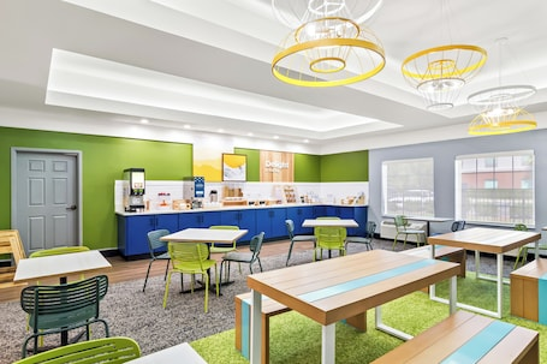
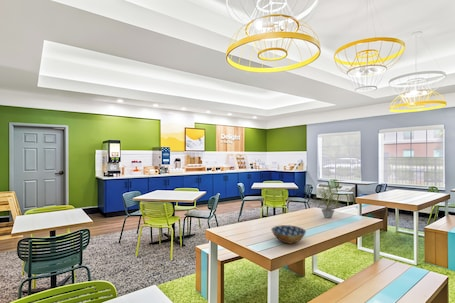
+ bowl [270,224,307,245]
+ potted plant [312,182,342,219]
